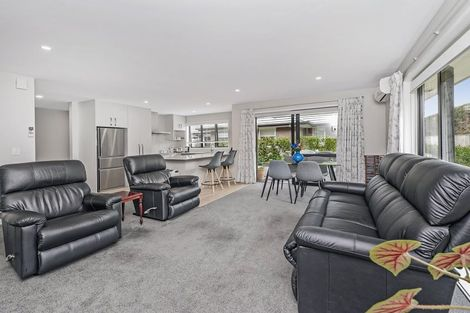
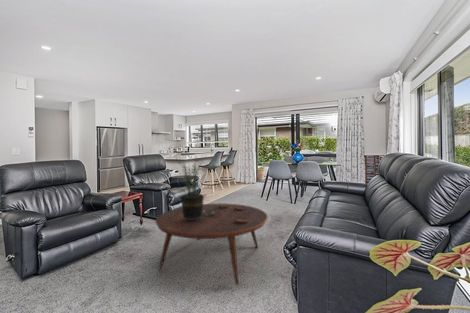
+ potted plant [174,153,216,220]
+ coffee table [155,203,268,286]
